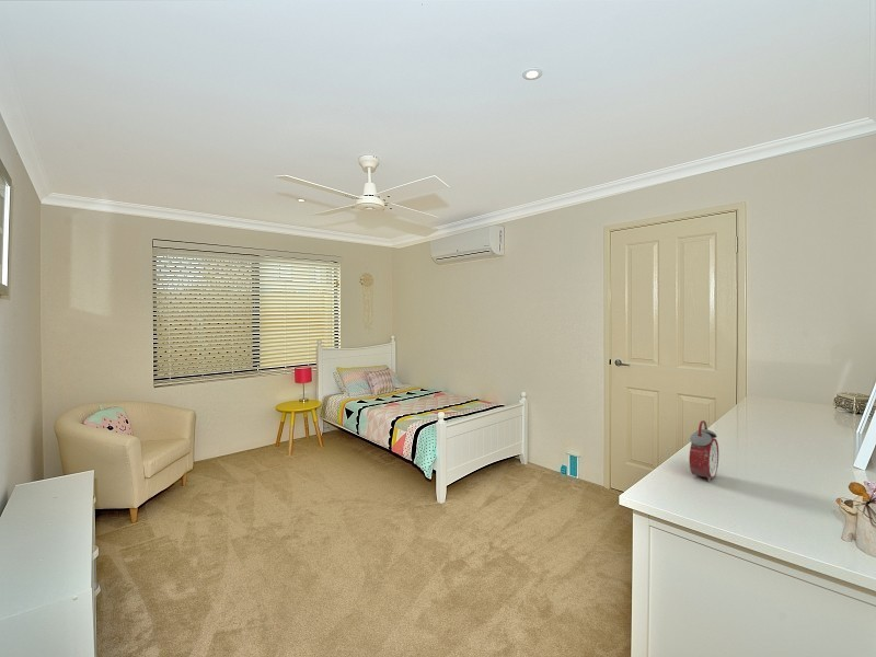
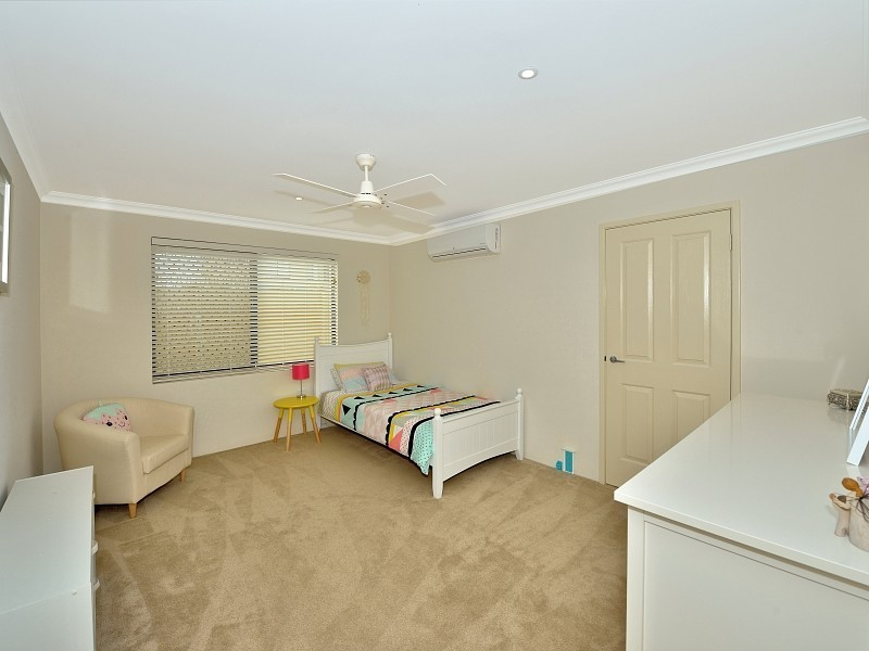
- alarm clock [689,419,719,483]
